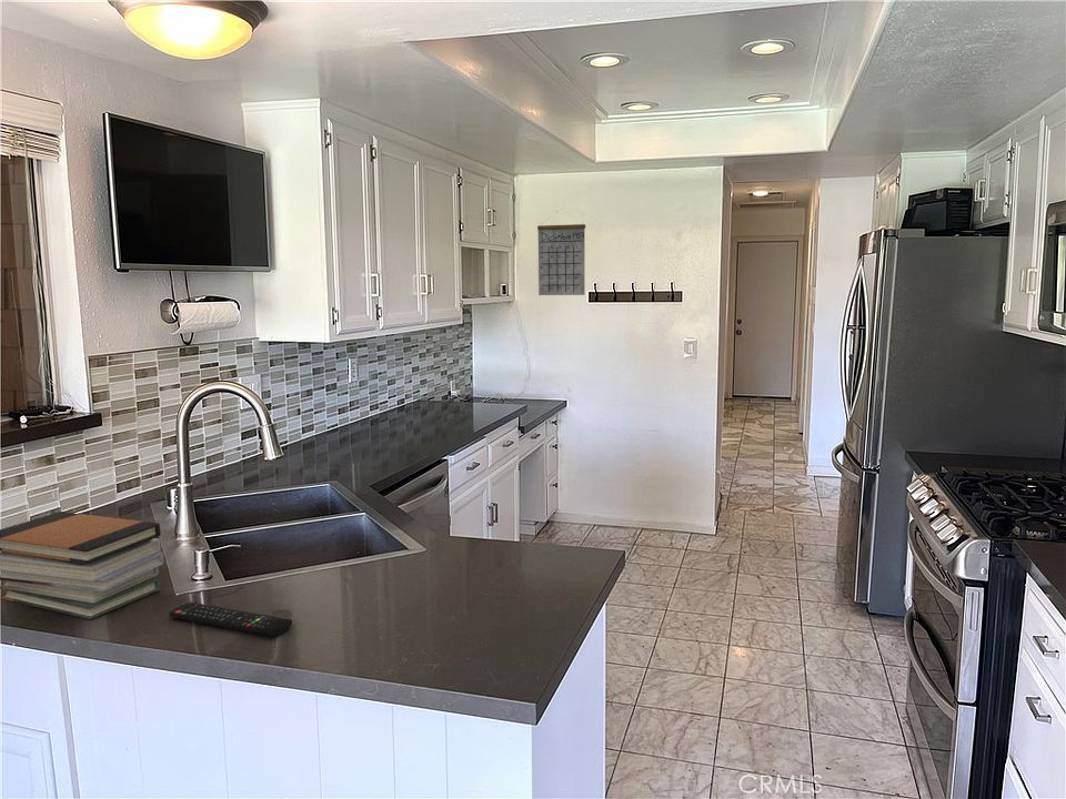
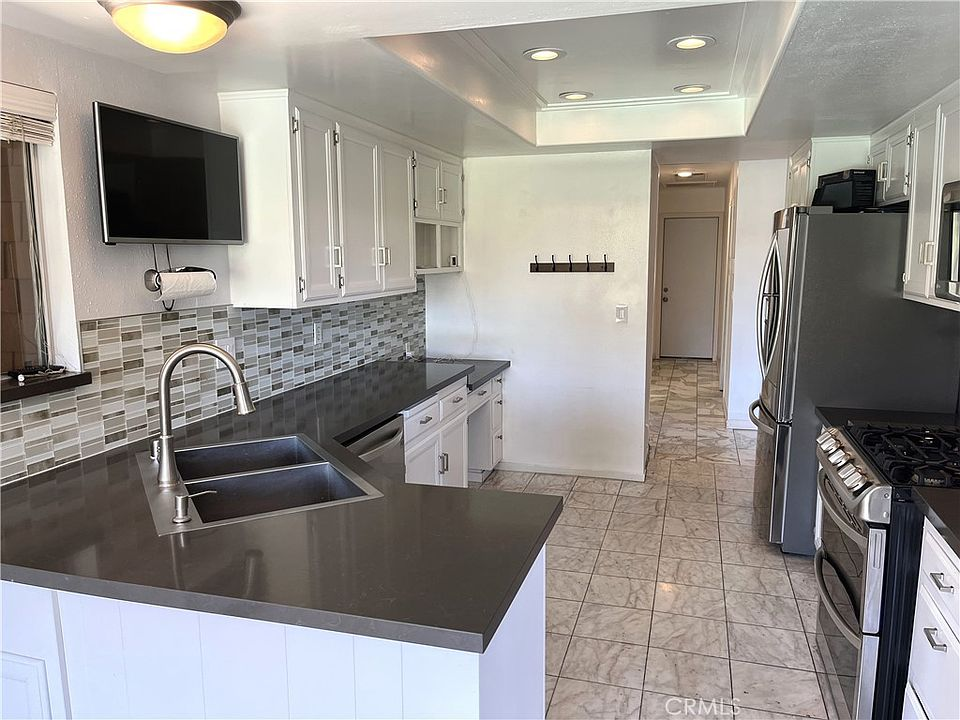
- book stack [0,510,164,620]
- calendar [536,209,586,296]
- remote control [169,601,293,637]
